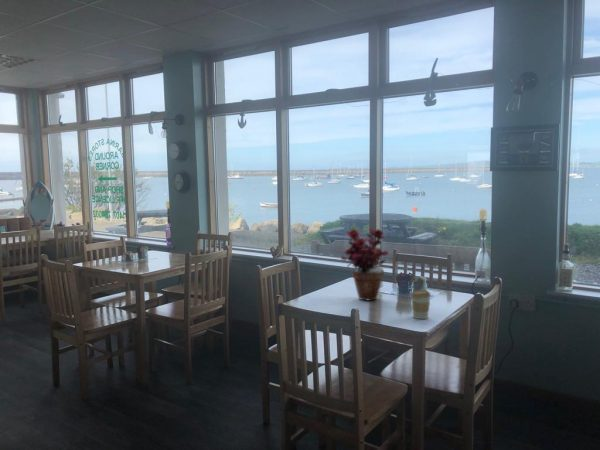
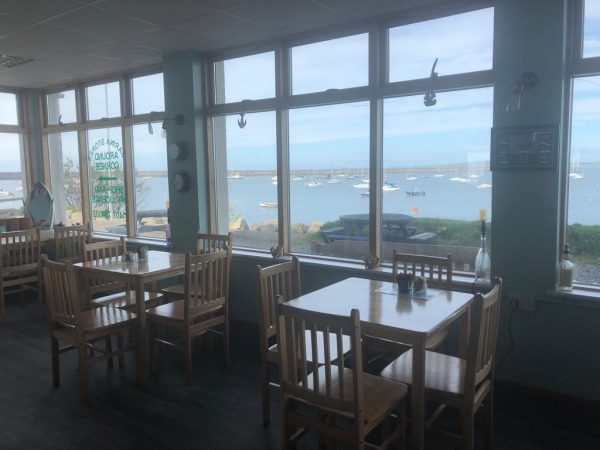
- potted plant [340,226,389,302]
- coffee cup [410,289,432,320]
